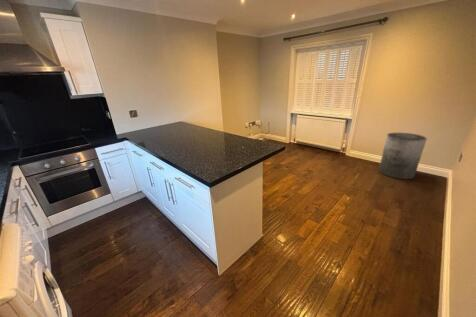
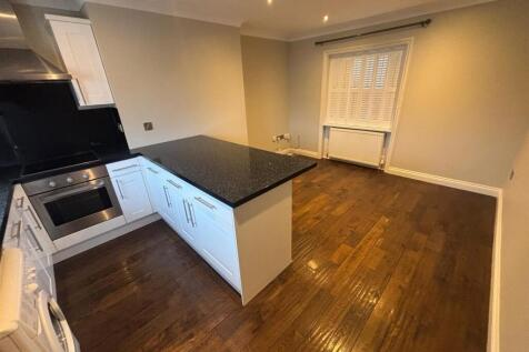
- trash can [378,132,428,180]
